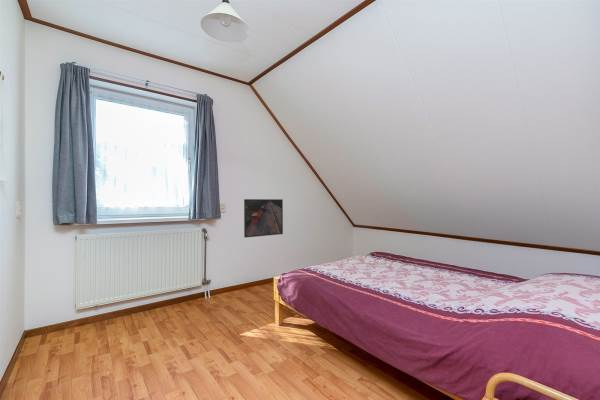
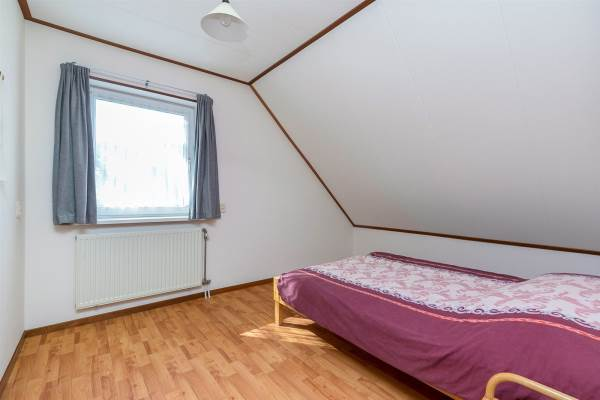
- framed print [243,198,284,239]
